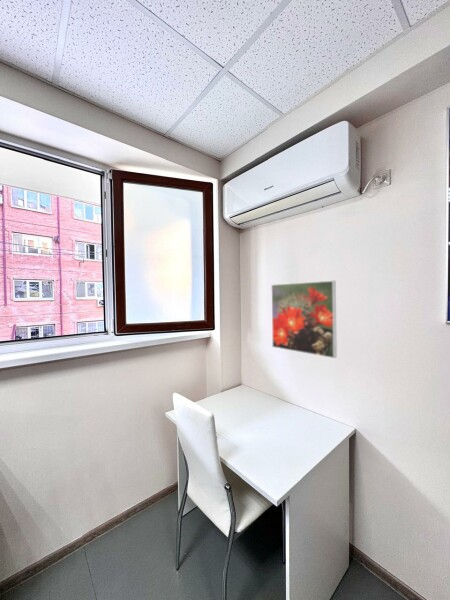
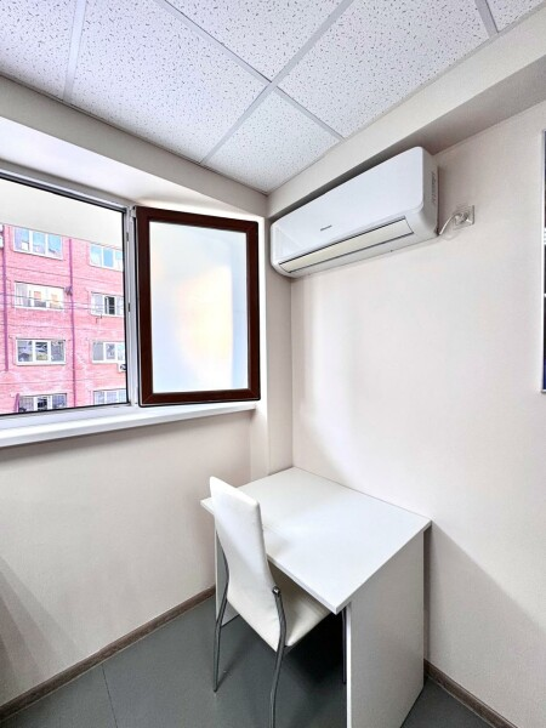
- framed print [270,280,338,359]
